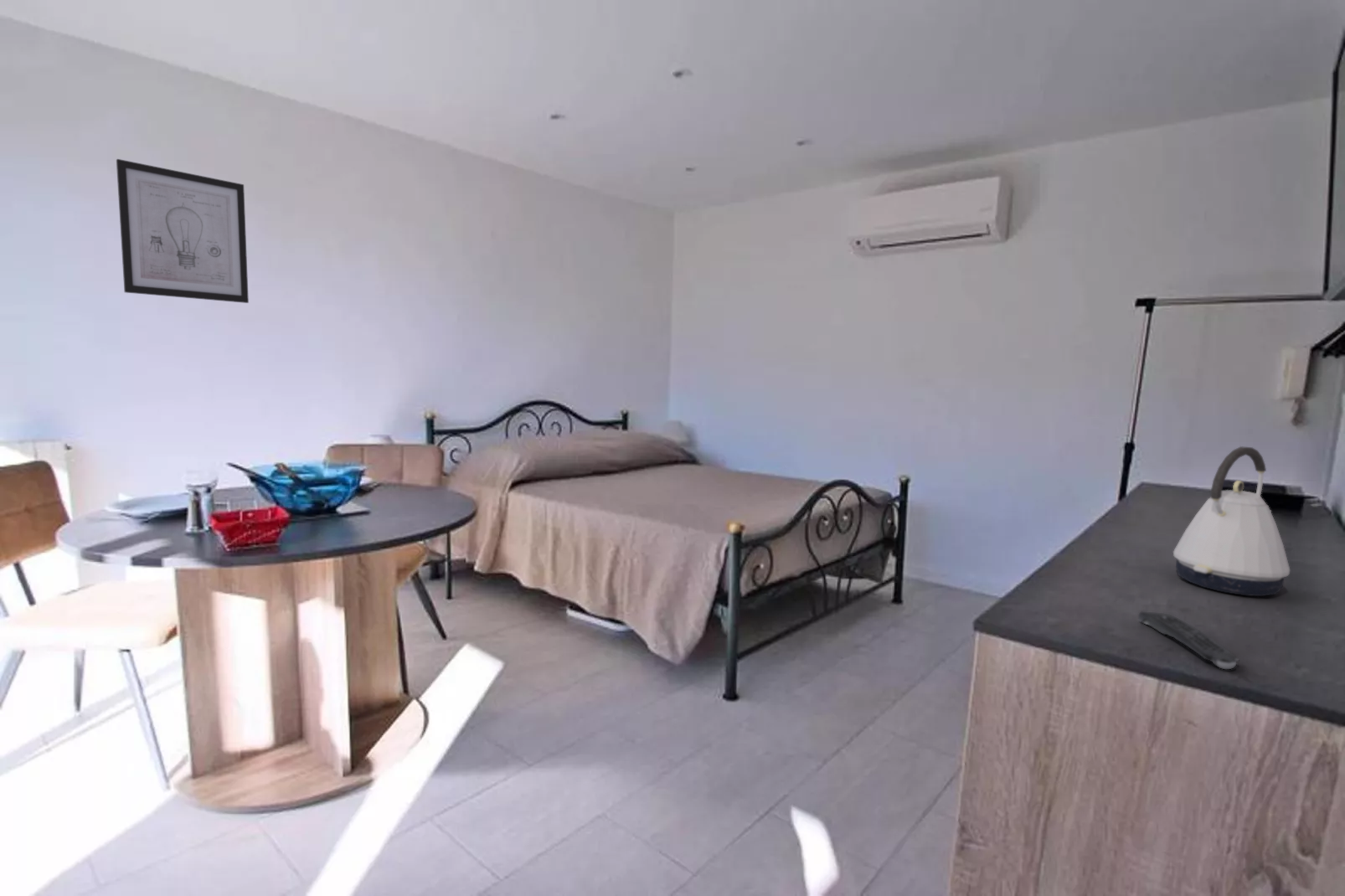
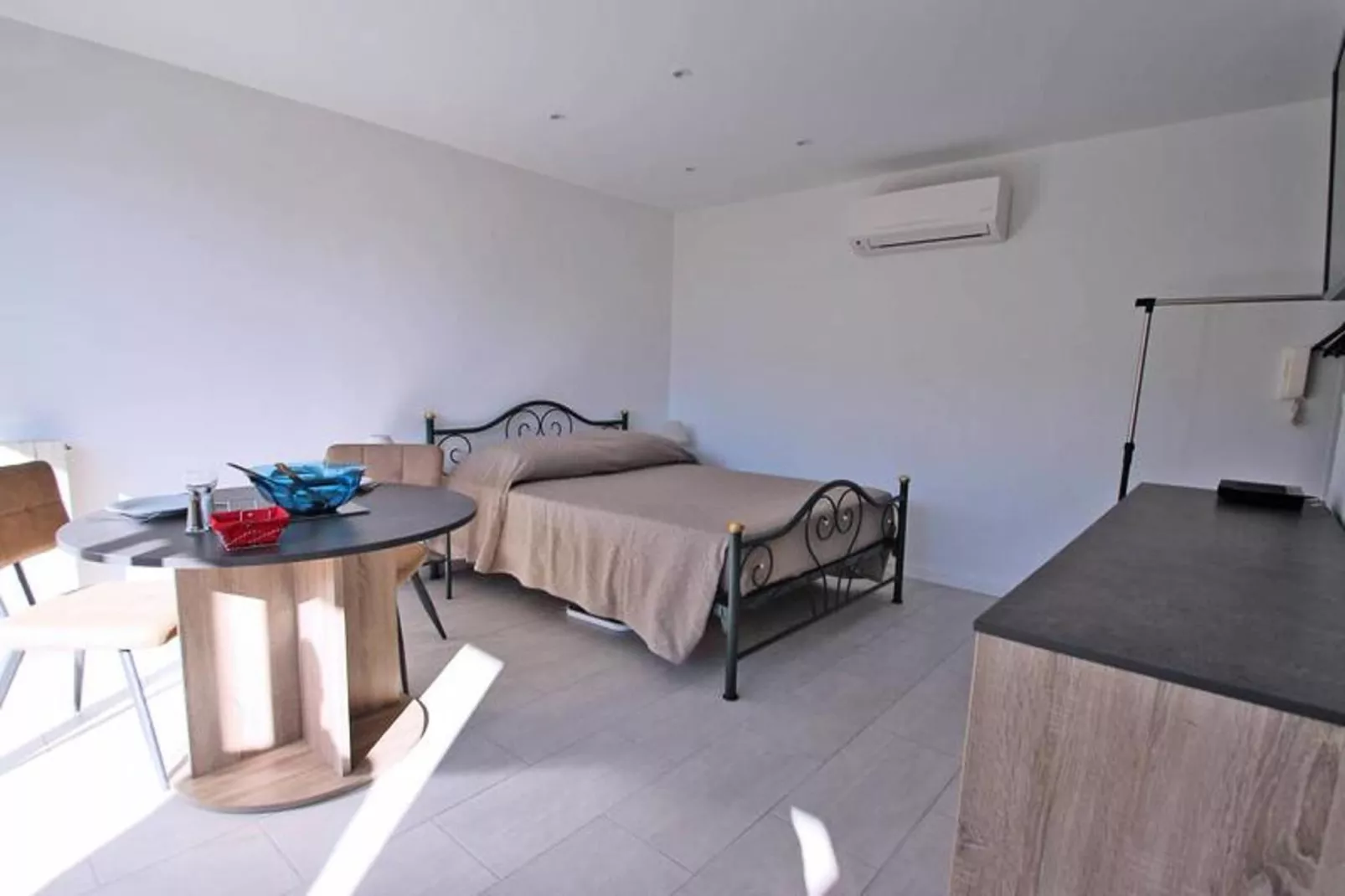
- remote control [1137,611,1240,670]
- wall art [116,158,250,304]
- kettle [1172,445,1291,597]
